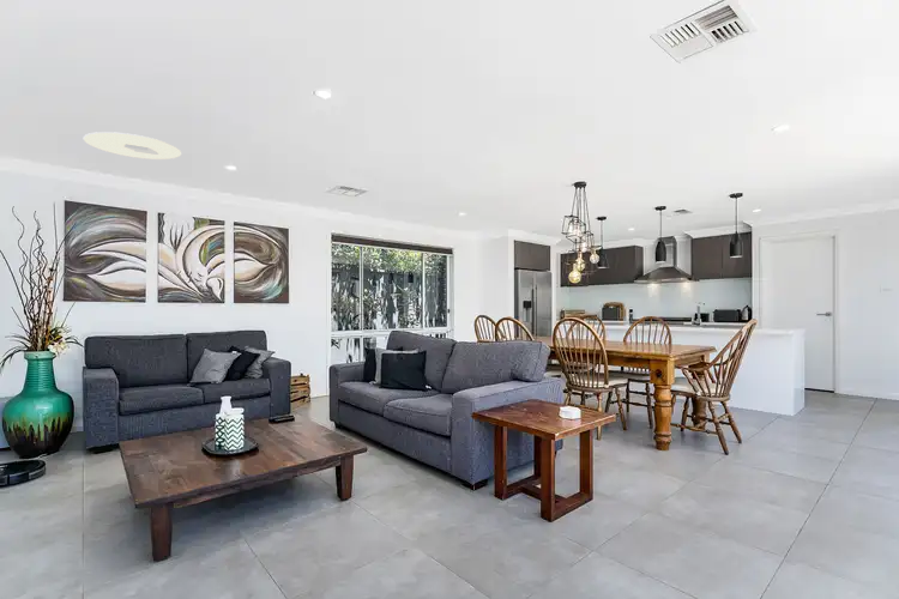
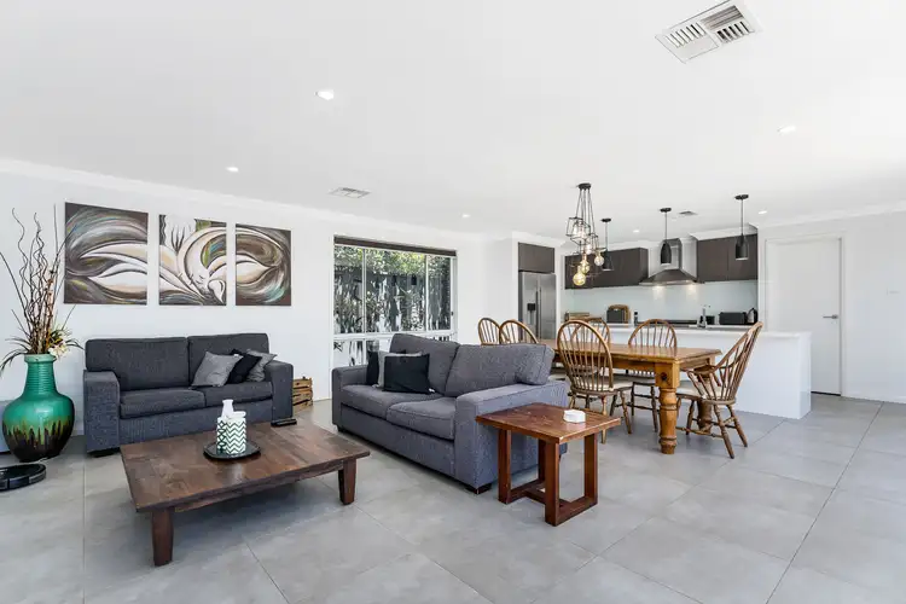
- ceiling light [83,131,182,161]
